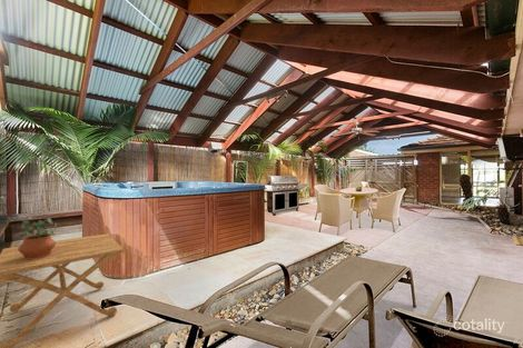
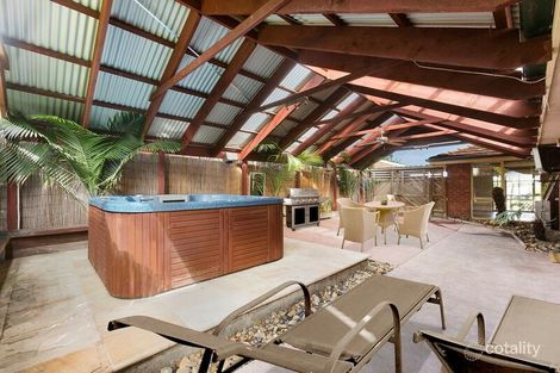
- potted plant [18,216,58,259]
- side table [0,232,125,348]
